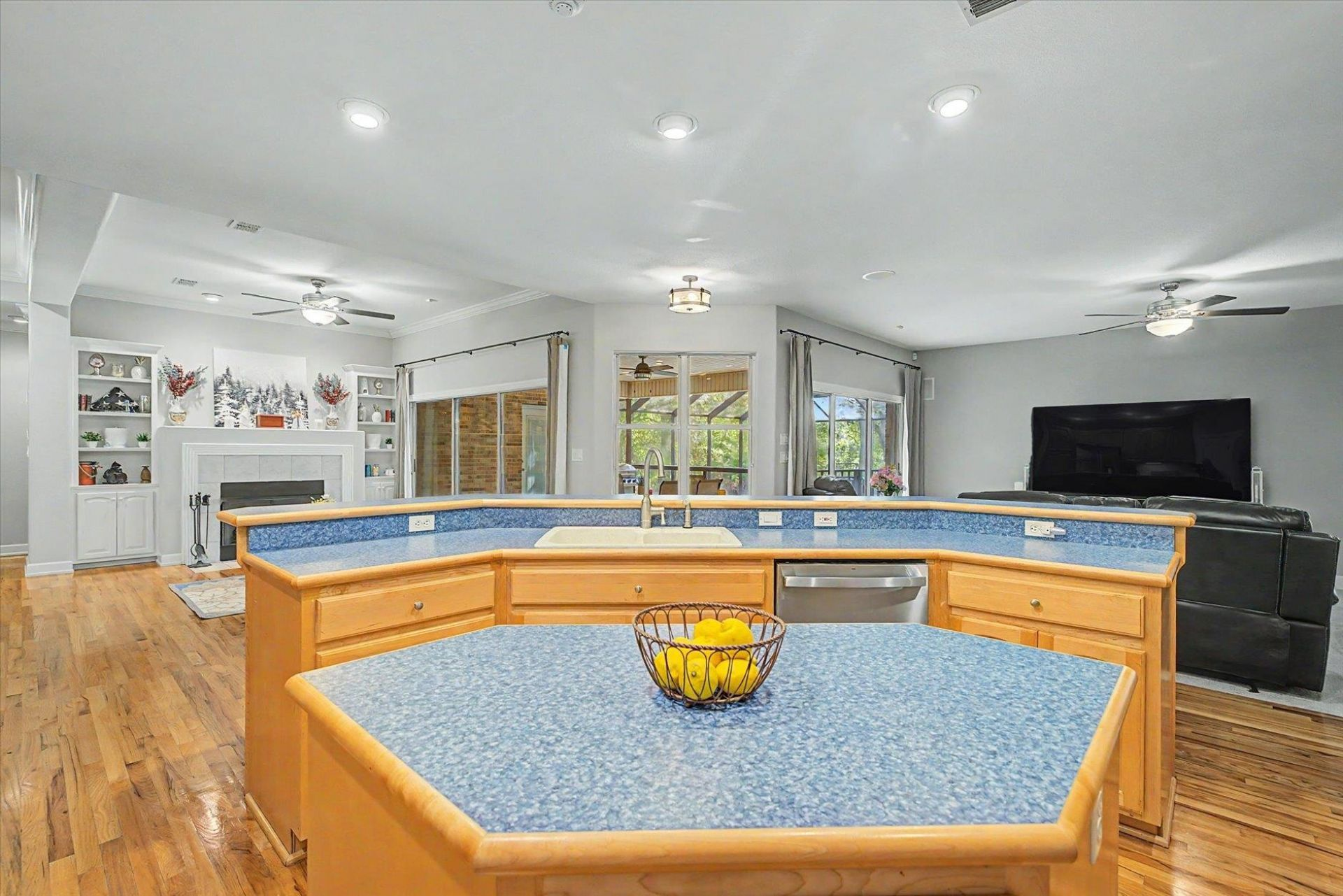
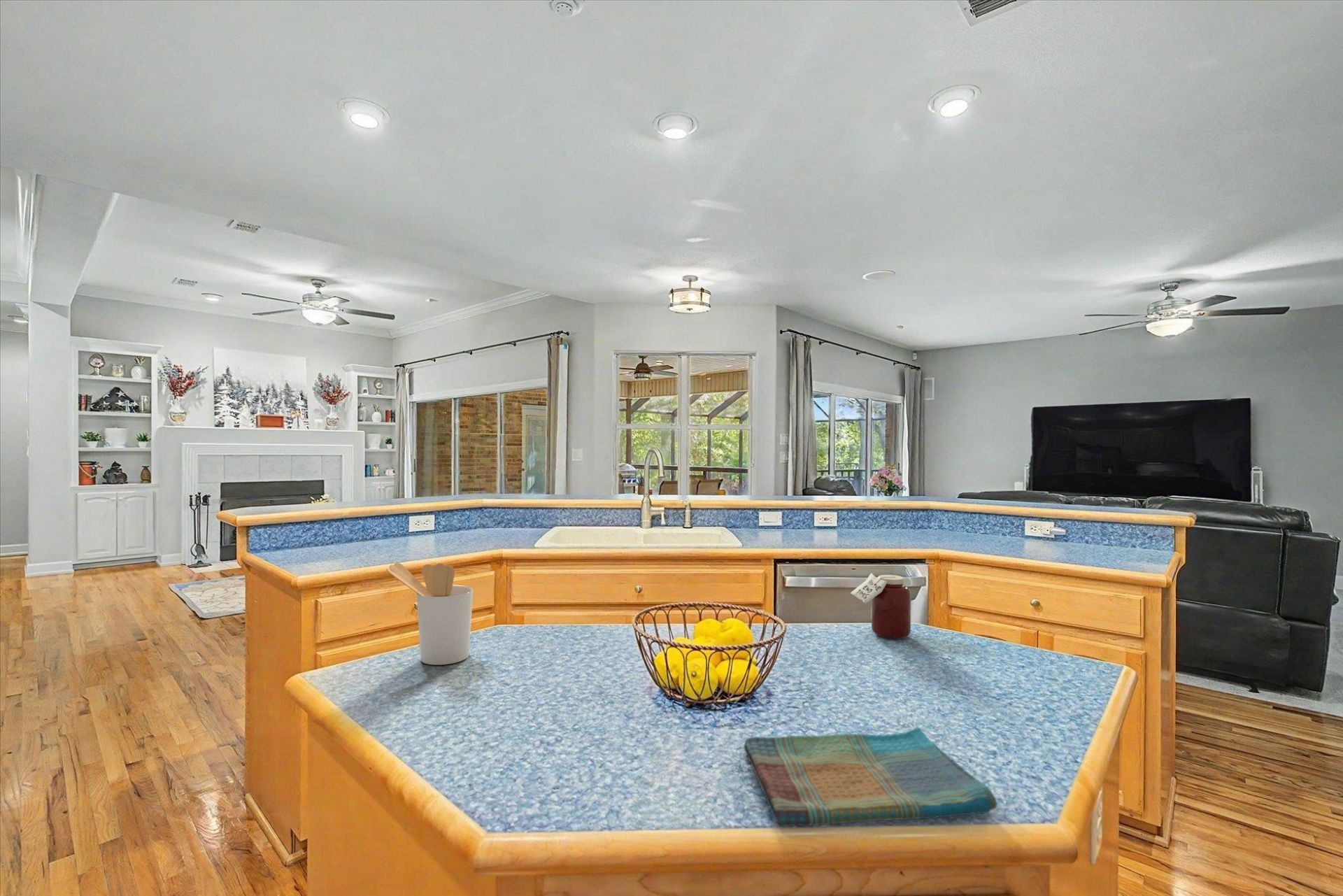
+ utensil holder [385,562,474,666]
+ jar [850,573,911,639]
+ dish towel [744,727,997,827]
